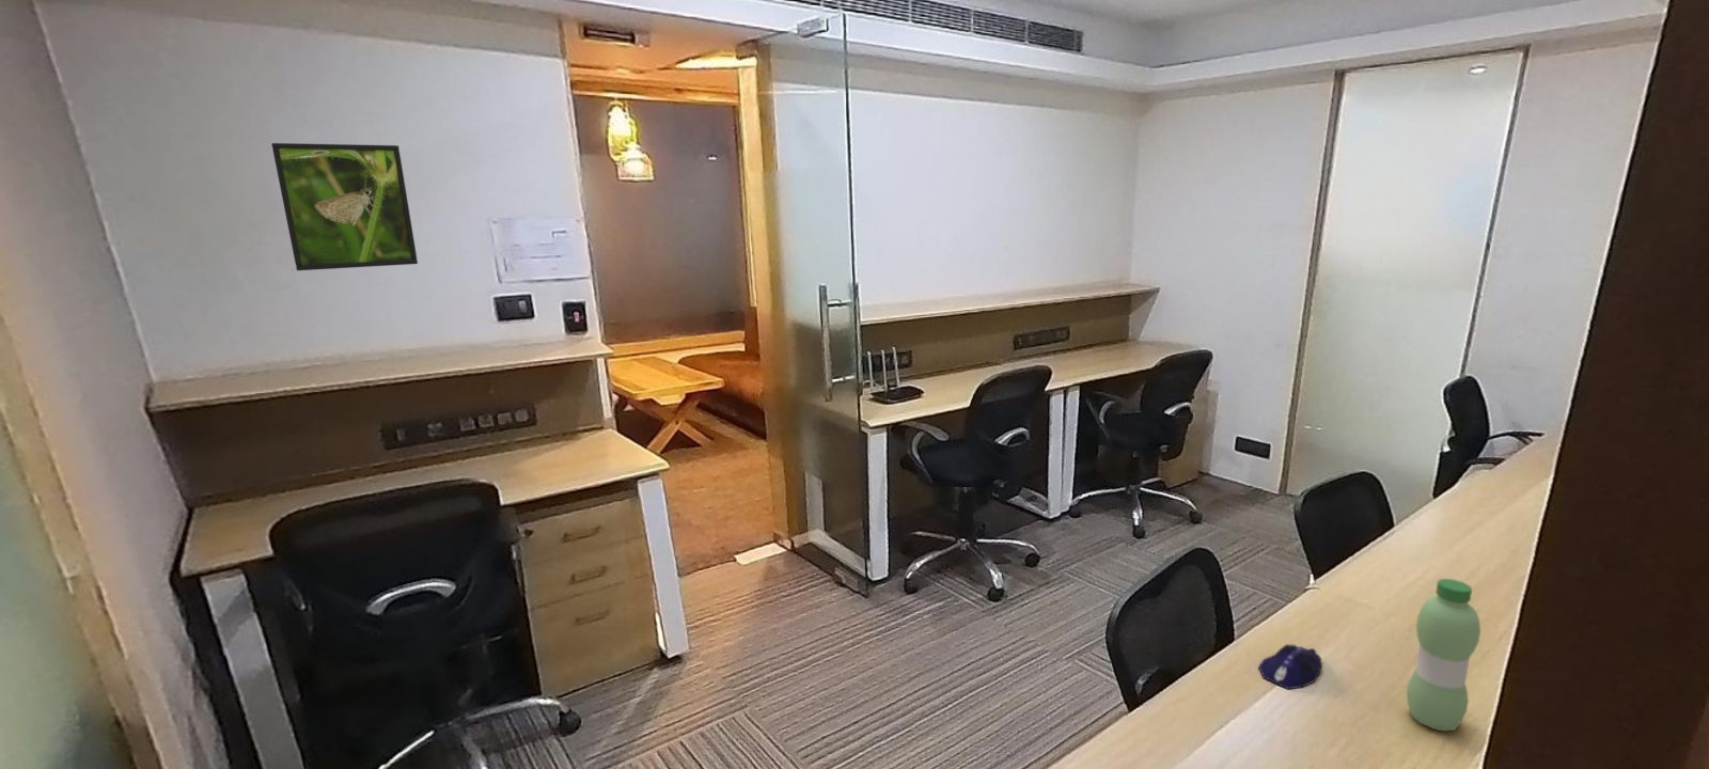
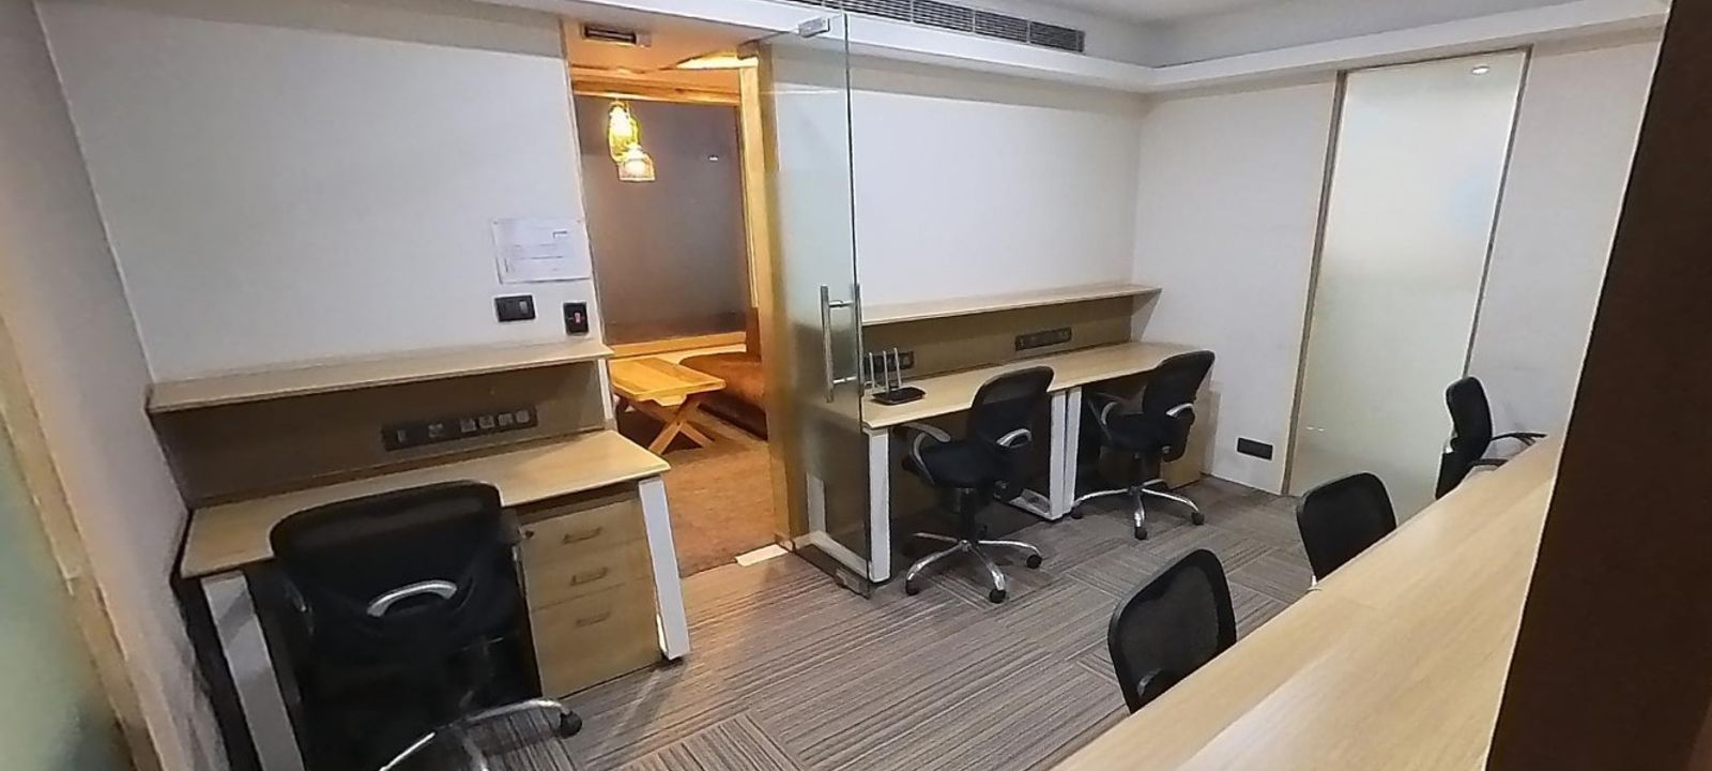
- water bottle [1406,577,1481,732]
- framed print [271,142,419,271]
- computer mouse [1257,643,1323,689]
